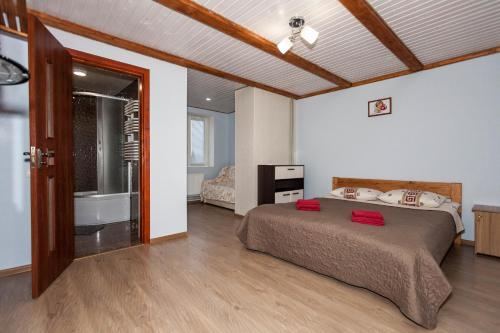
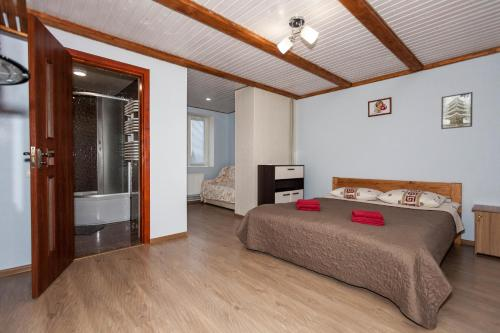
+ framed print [440,91,474,130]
